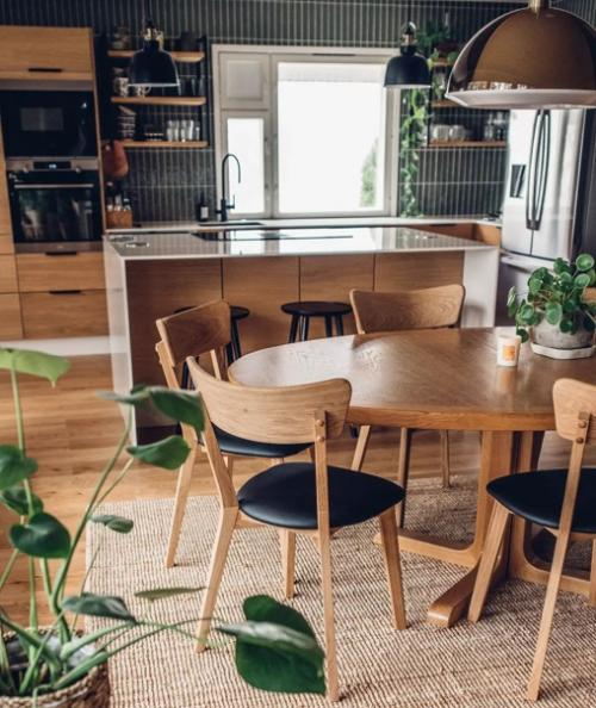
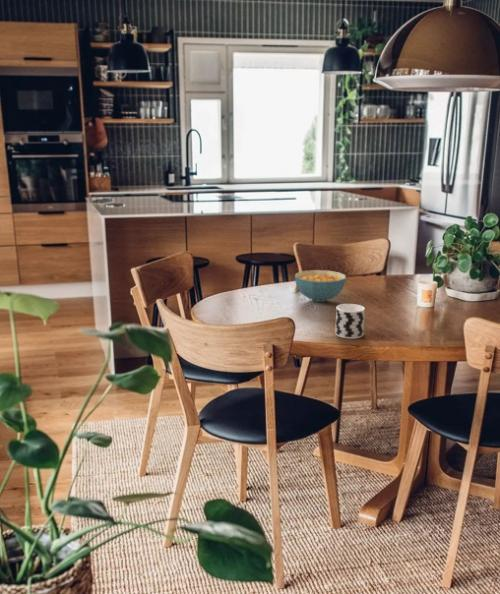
+ cup [334,303,366,340]
+ cereal bowl [294,269,347,303]
